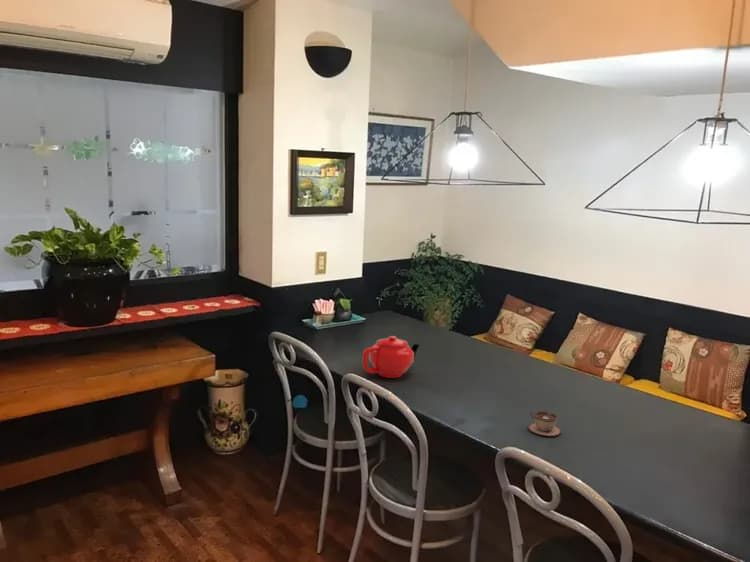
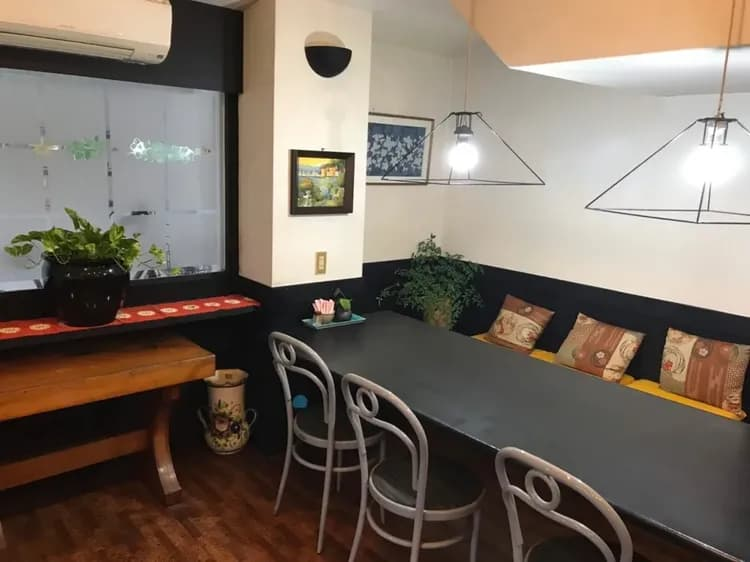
- teacup [527,410,562,437]
- teapot [361,335,420,379]
